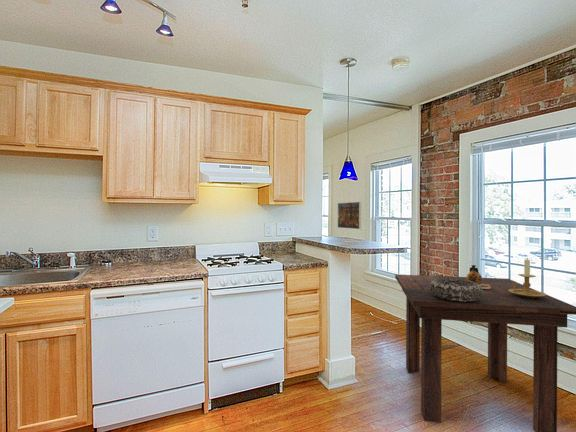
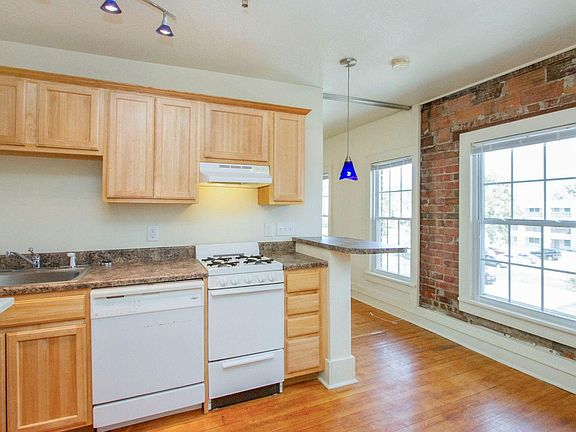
- vase [466,264,491,289]
- decorative bowl [430,279,483,302]
- candle holder [508,257,547,298]
- dining table [394,273,576,432]
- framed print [337,201,362,230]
